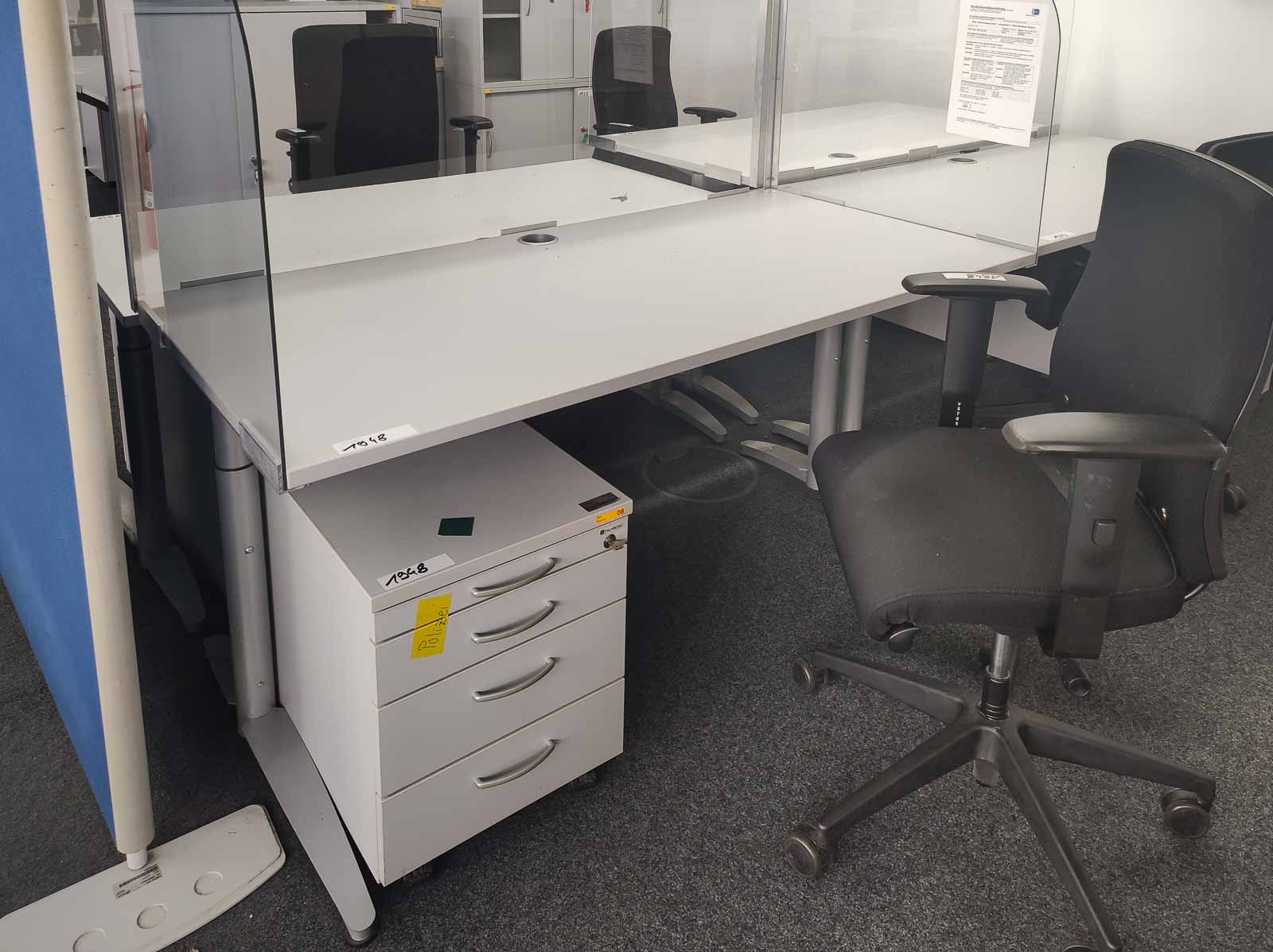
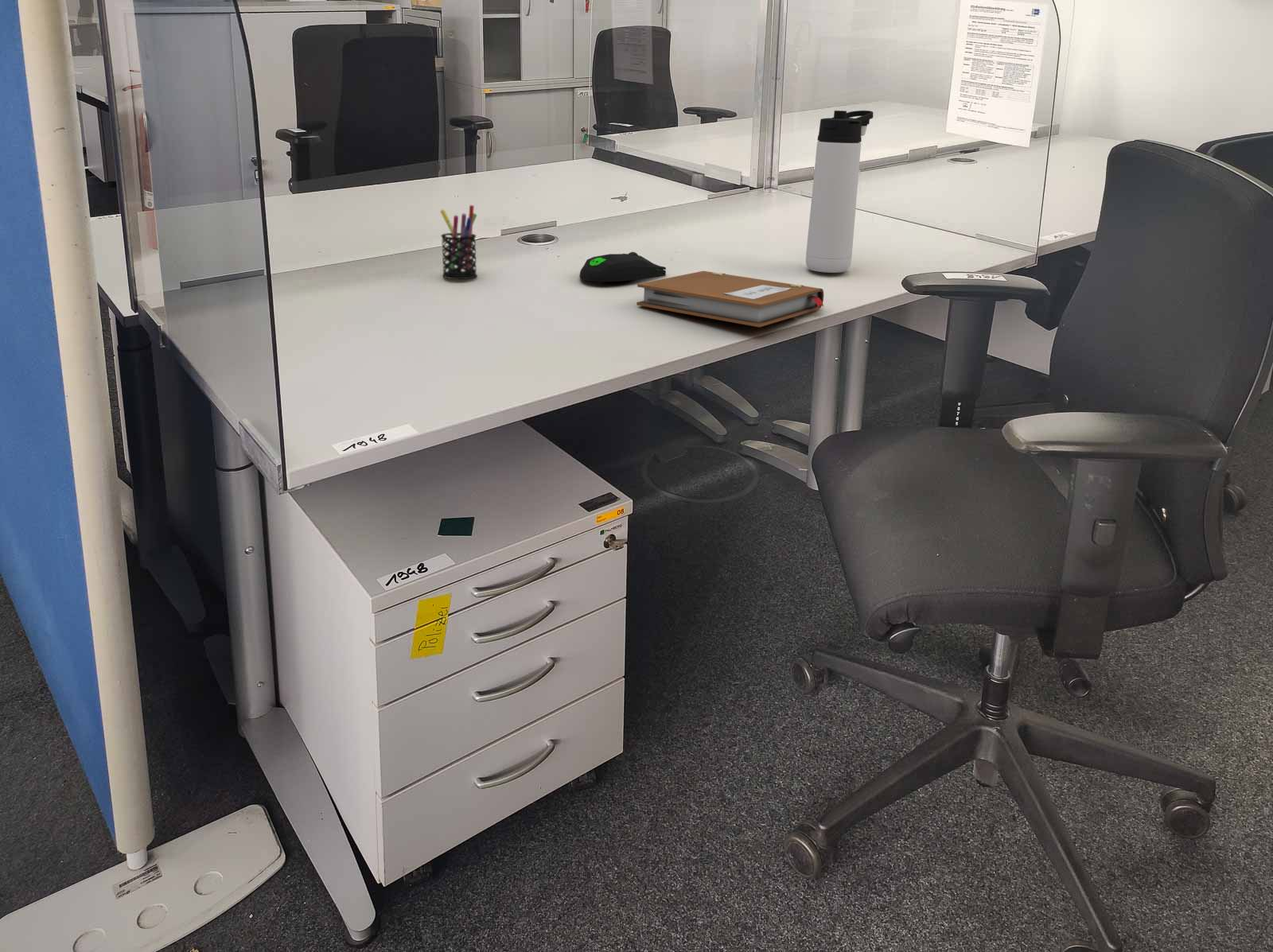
+ pen holder [439,204,478,280]
+ notebook [637,270,824,328]
+ computer mouse [578,251,667,282]
+ thermos bottle [805,110,874,274]
